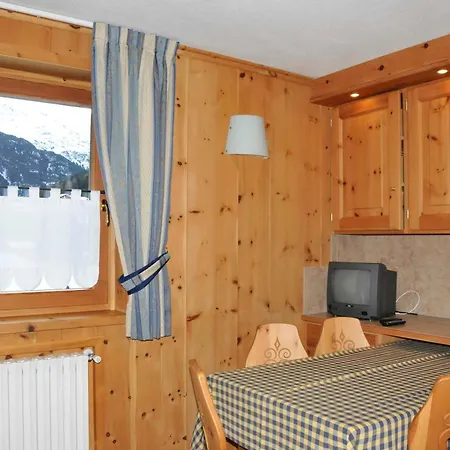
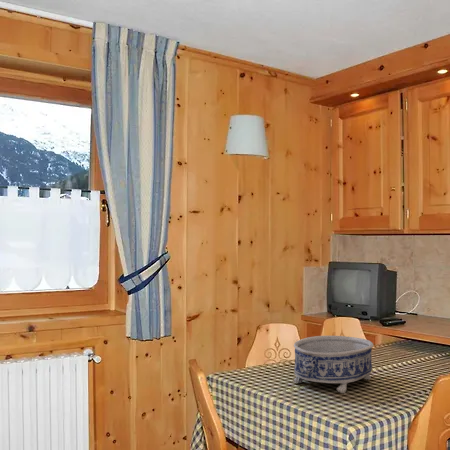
+ decorative bowl [293,335,374,394]
